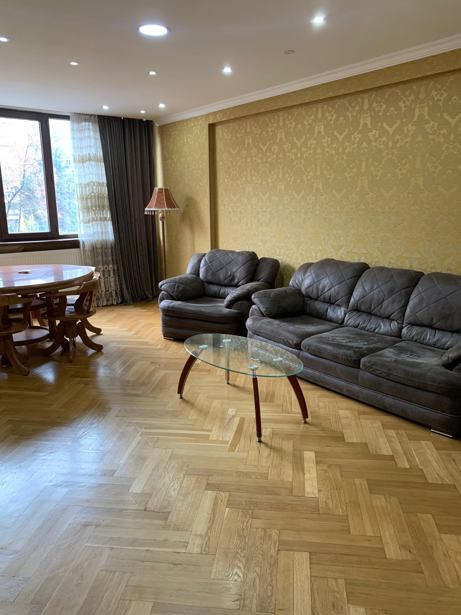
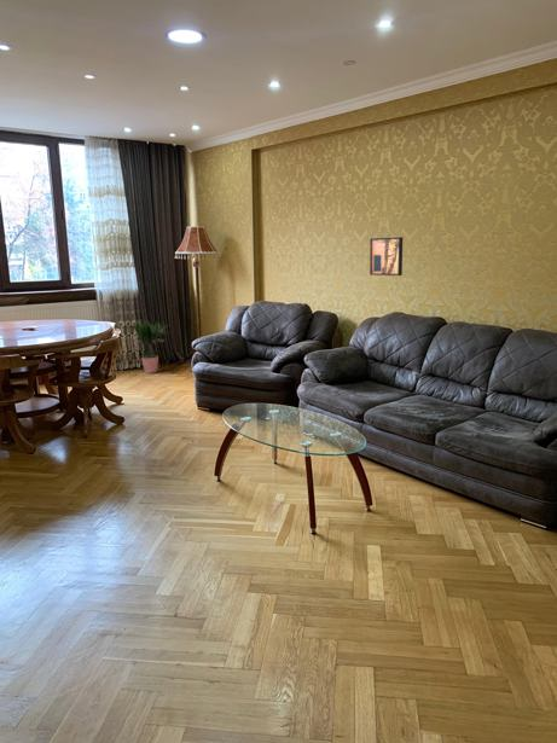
+ wall art [369,236,404,277]
+ potted plant [132,319,170,375]
